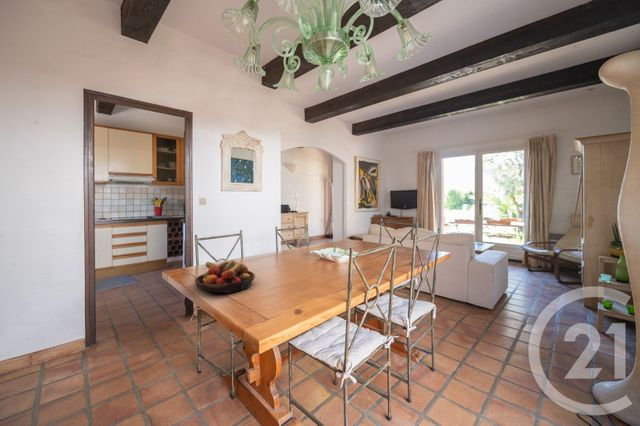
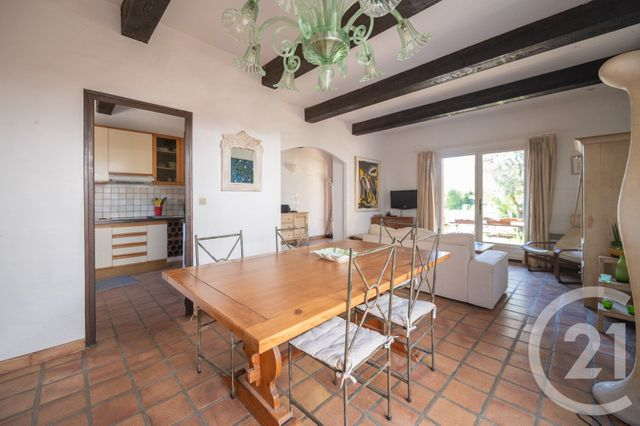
- fruit bowl [194,259,256,294]
